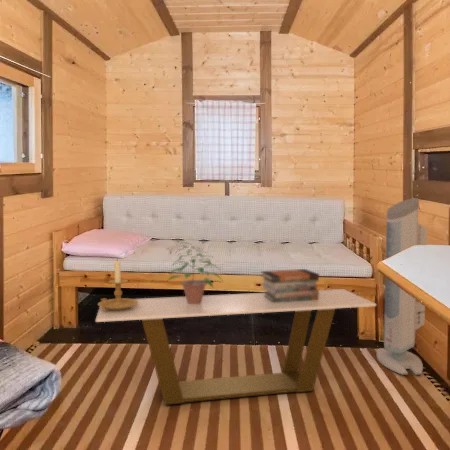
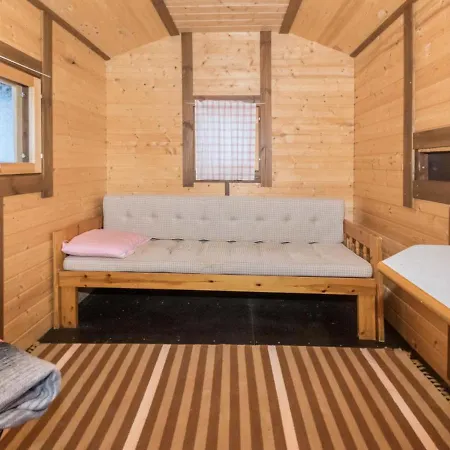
- coffee table [95,288,377,406]
- book stack [260,268,320,302]
- candle holder [97,258,139,311]
- potted plant [165,241,223,304]
- air purifier [376,197,428,376]
